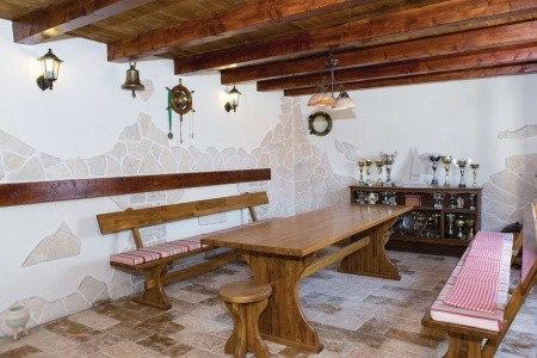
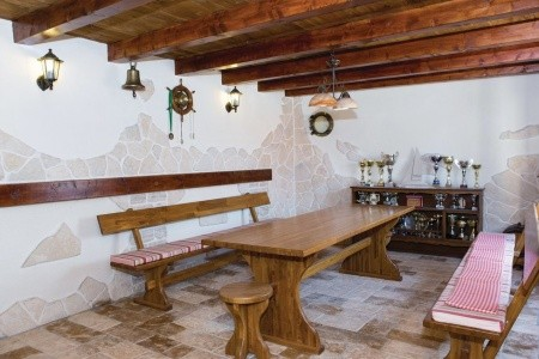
- planter [4,304,31,341]
